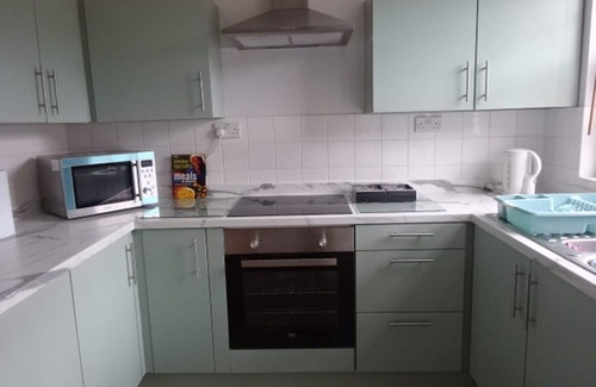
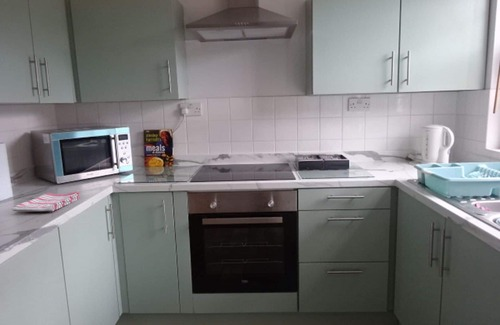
+ dish towel [11,190,80,212]
